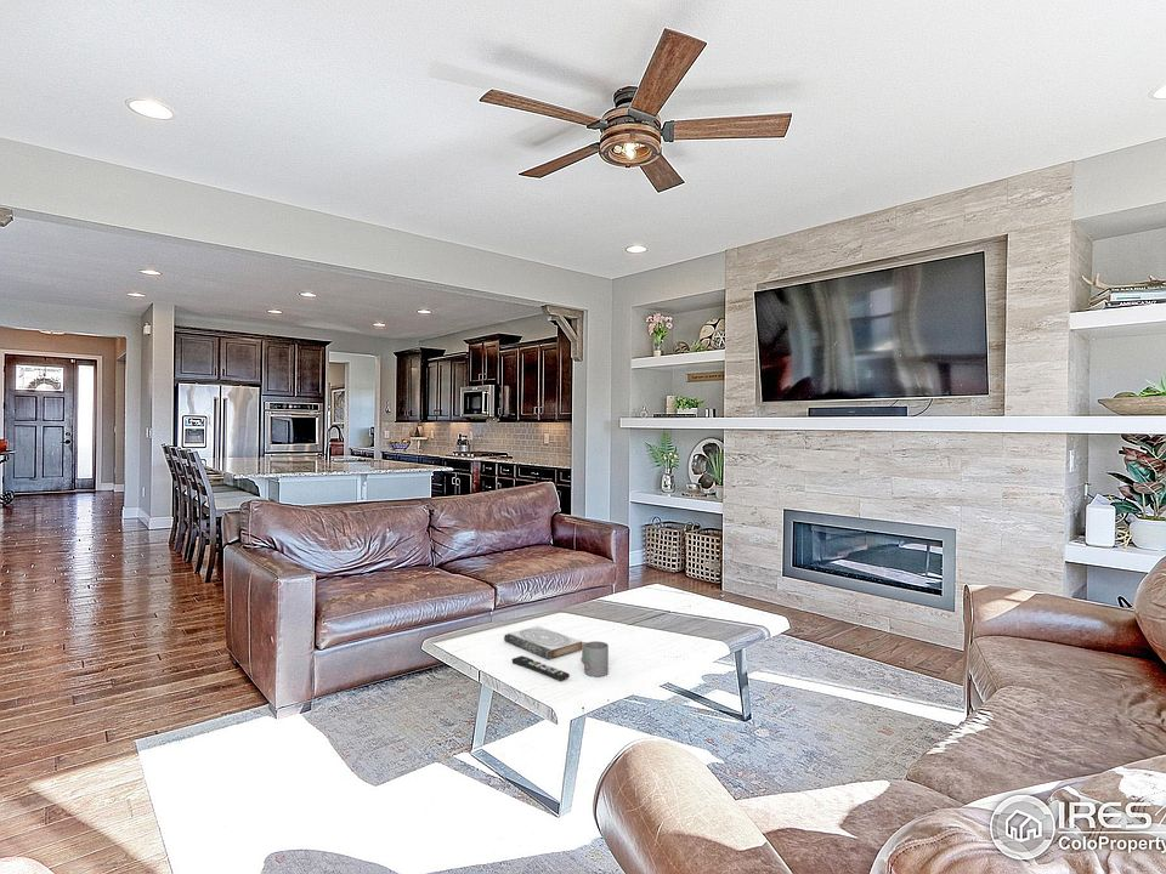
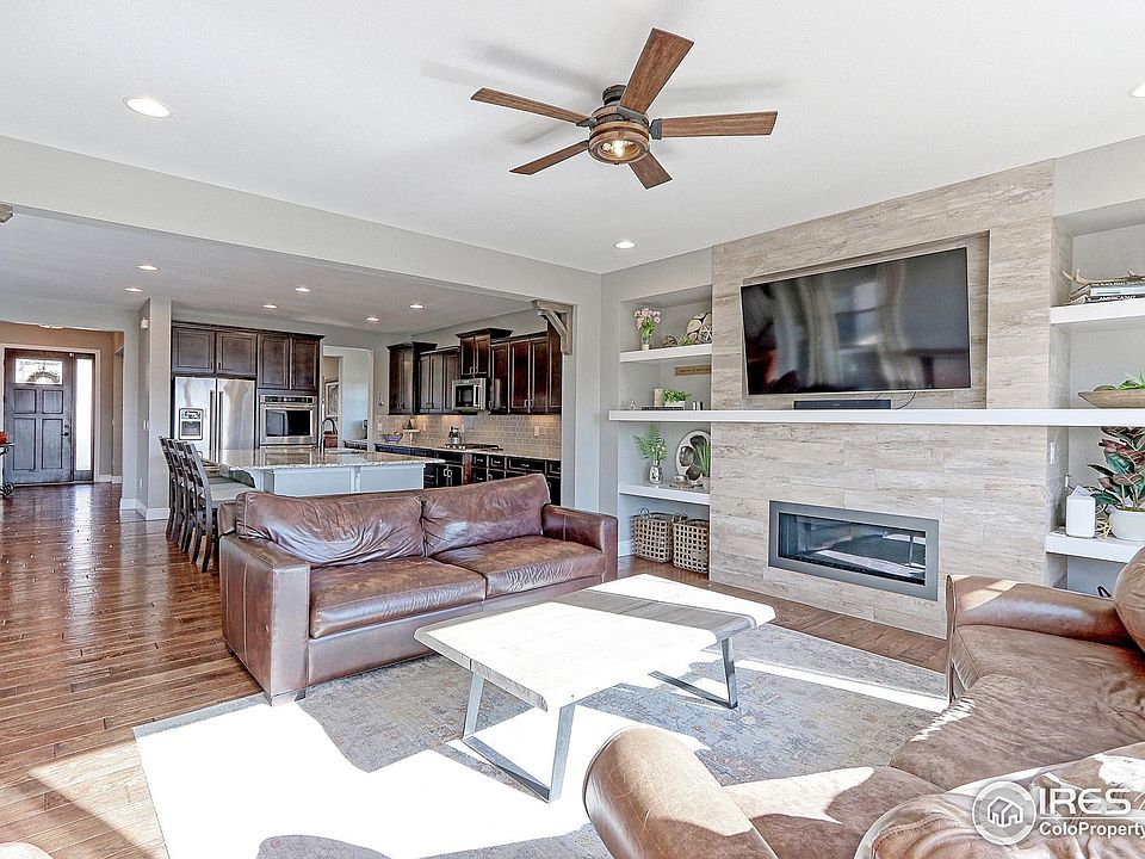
- mug [579,640,610,677]
- book [503,625,583,660]
- remote control [511,654,571,682]
